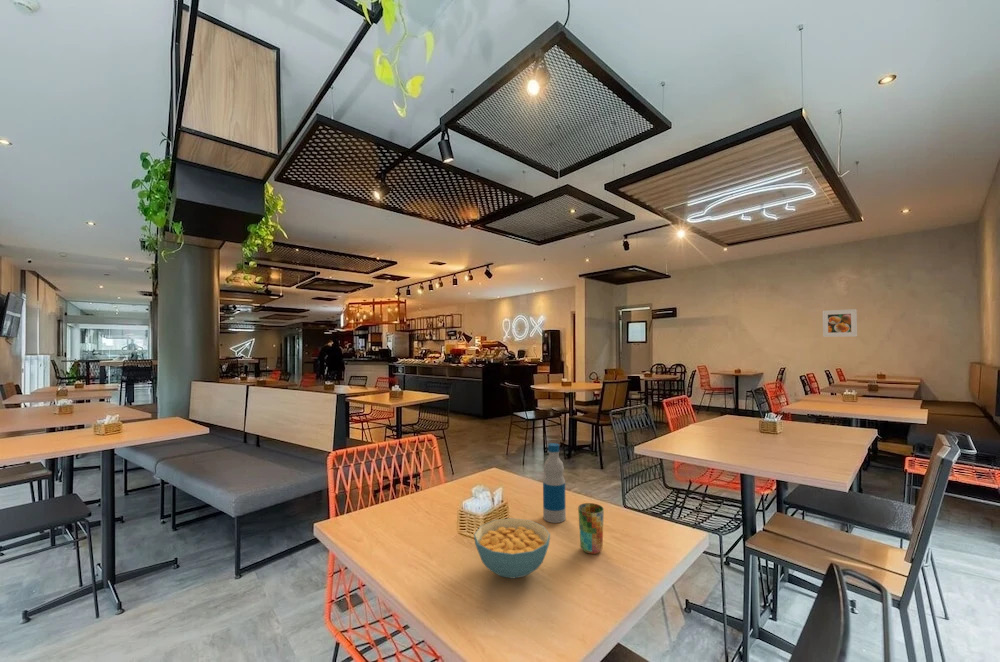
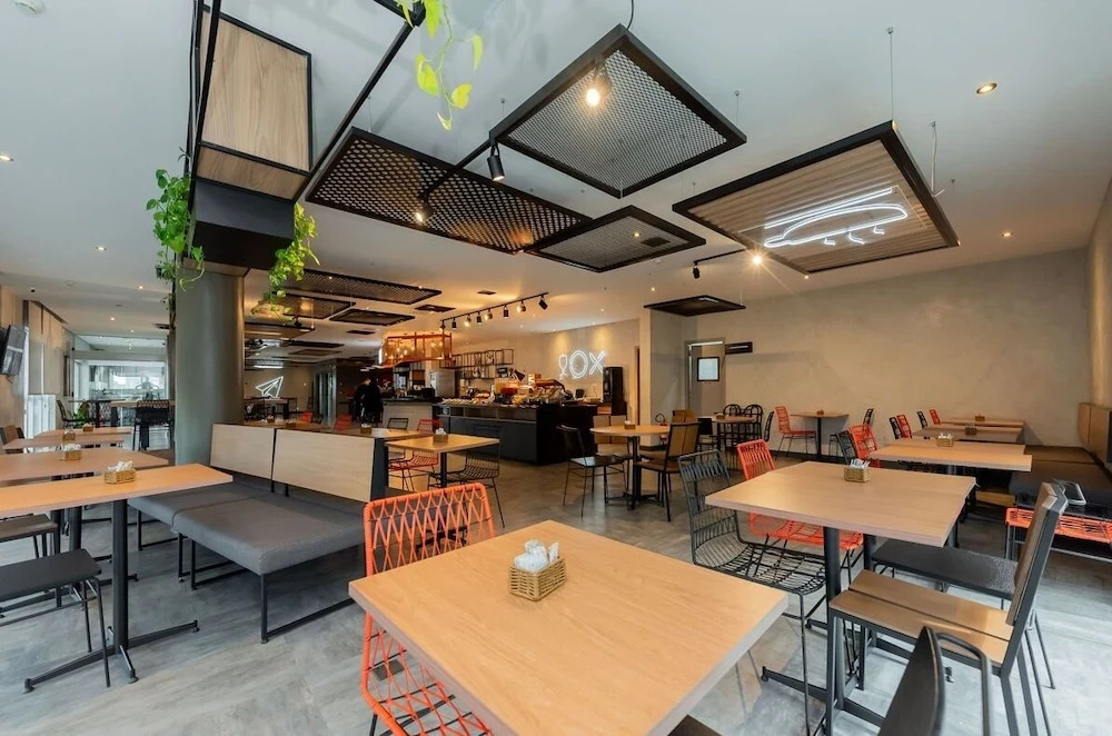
- cereal bowl [473,517,551,580]
- cup [577,502,605,555]
- bottle [542,442,567,524]
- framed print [822,308,858,338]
